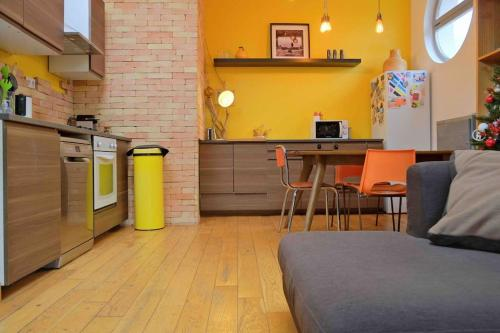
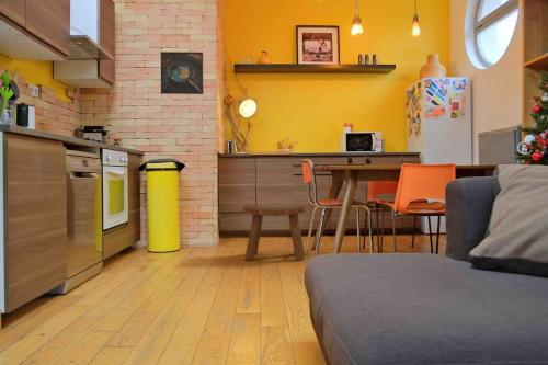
+ stool [242,204,307,262]
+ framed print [160,50,204,95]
